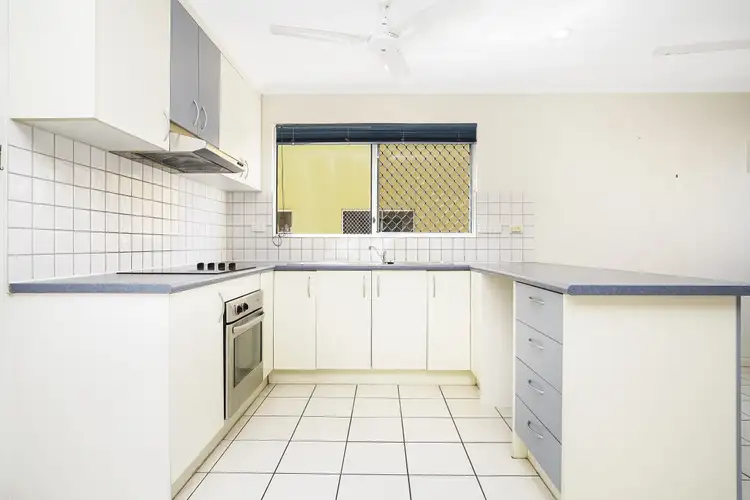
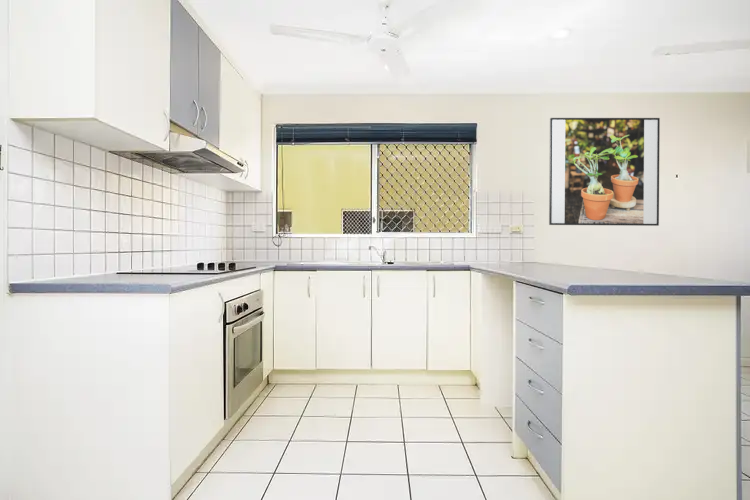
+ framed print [548,117,661,227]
